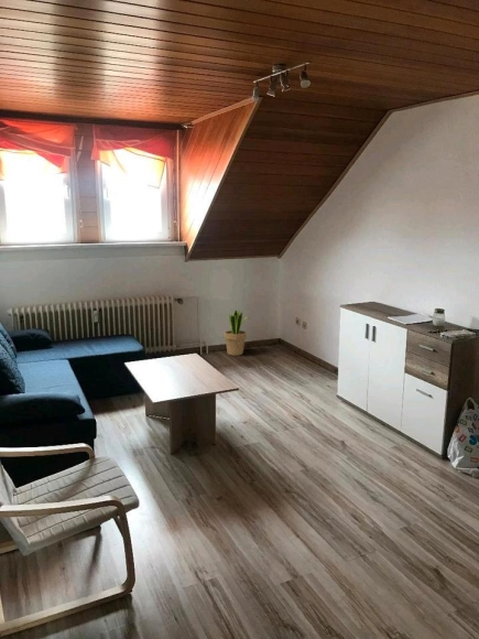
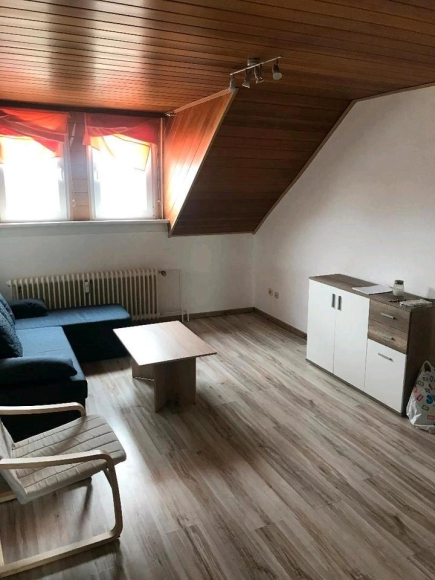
- potted plant [224,308,250,357]
